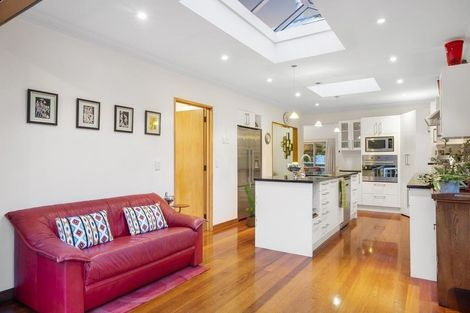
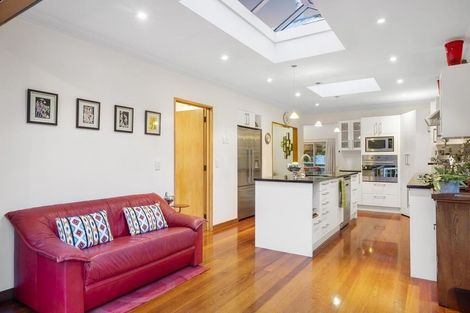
- house plant [238,176,256,228]
